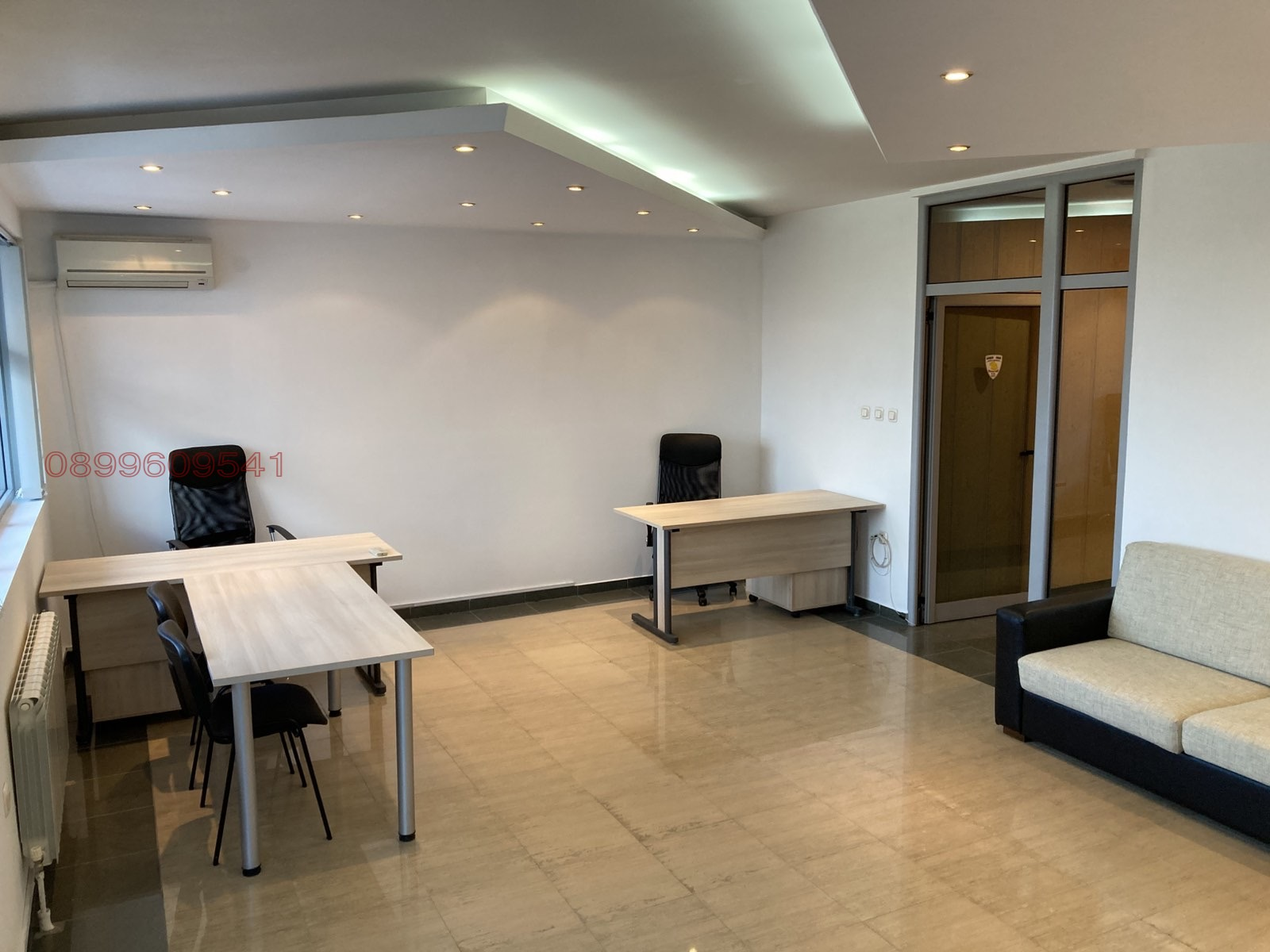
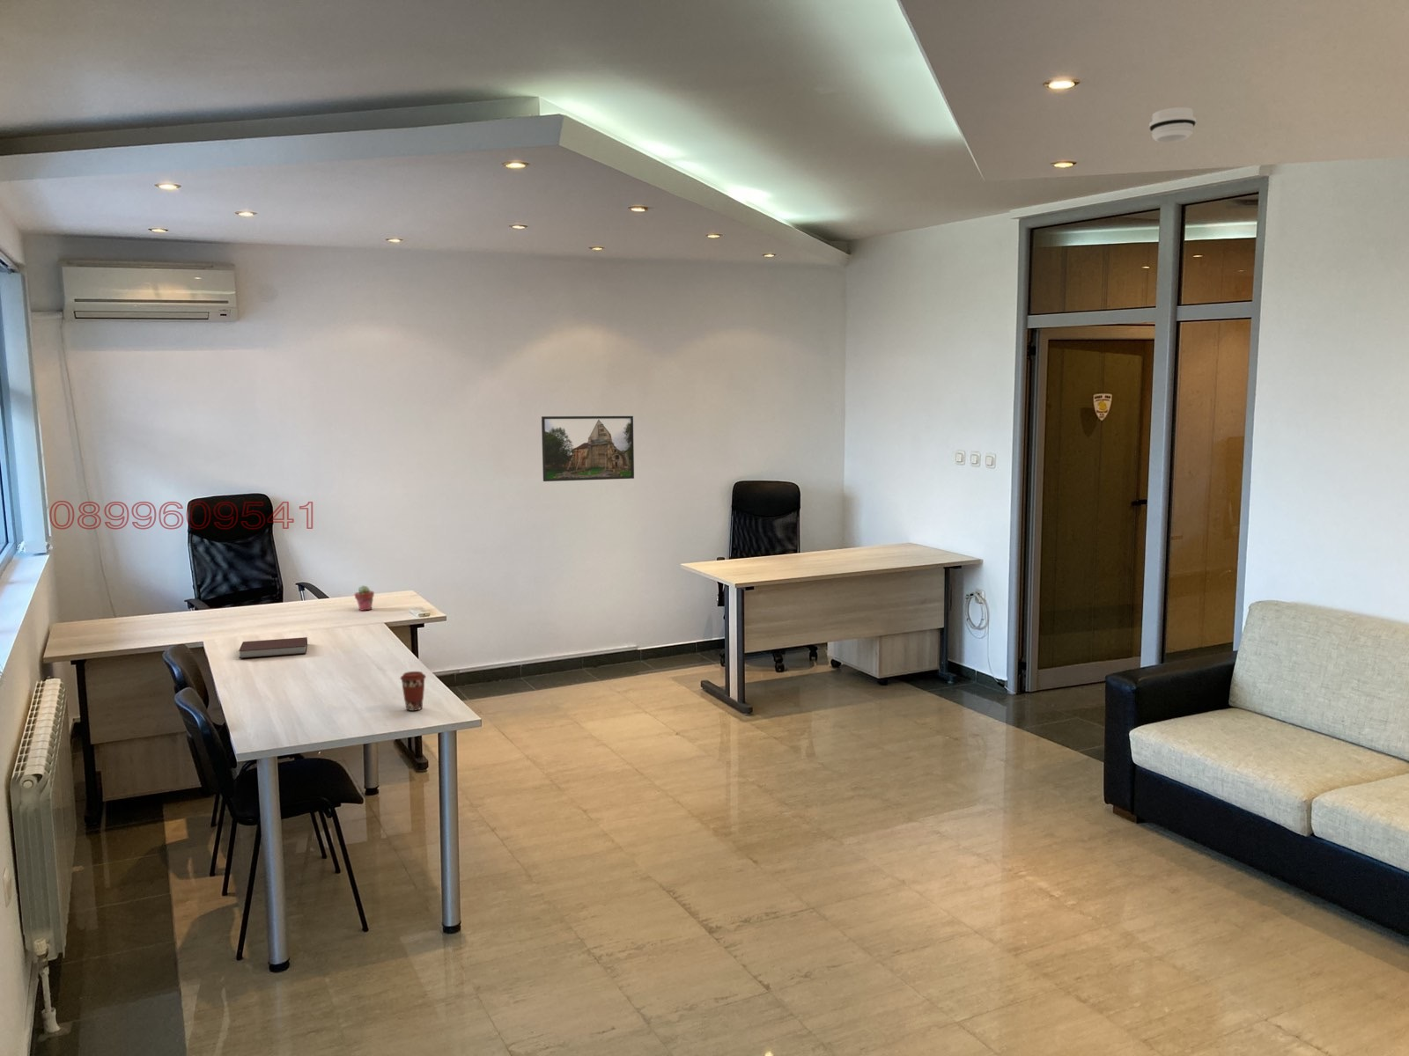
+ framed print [540,415,635,483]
+ potted succulent [354,586,375,611]
+ coffee cup [399,671,427,712]
+ notebook [237,637,308,659]
+ smoke detector [1148,106,1197,143]
